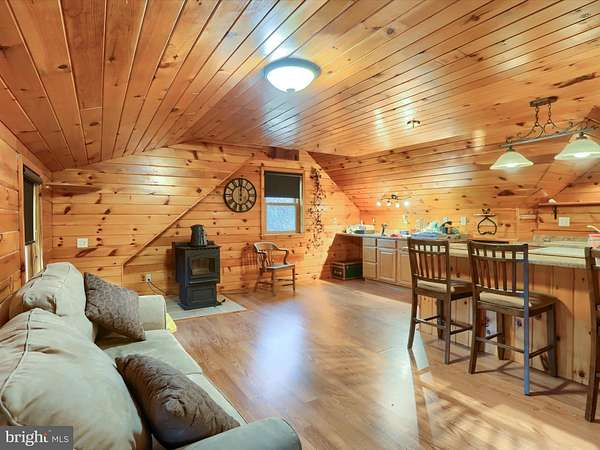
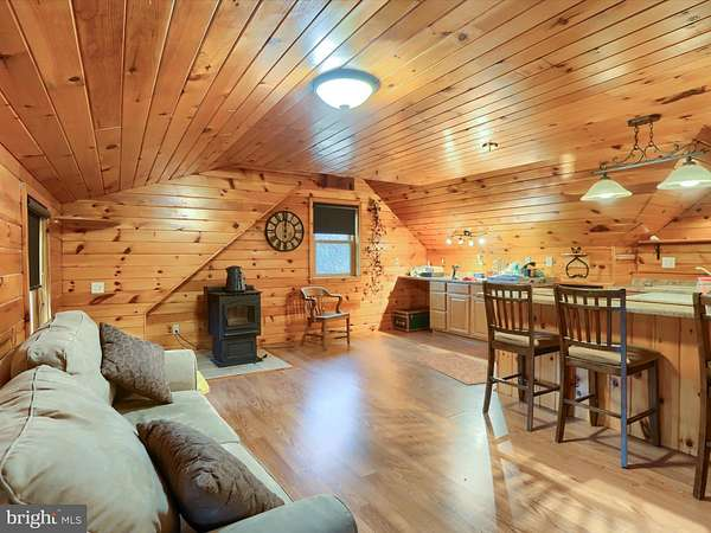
+ rug [409,352,488,386]
